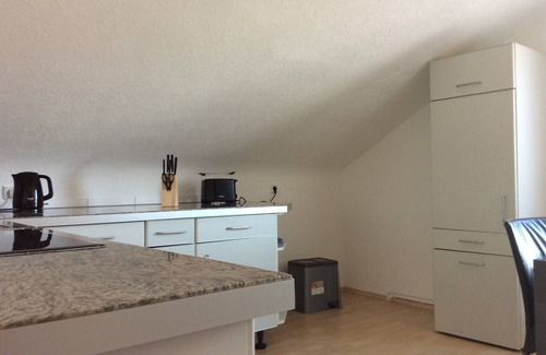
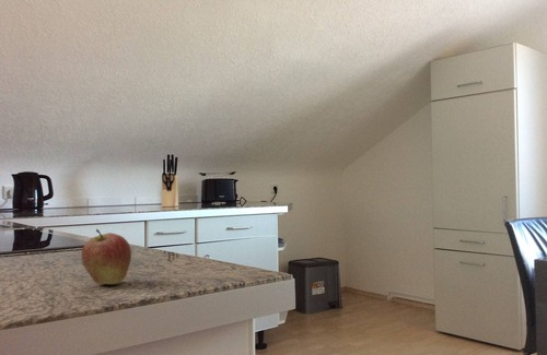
+ fruit [80,228,132,285]
